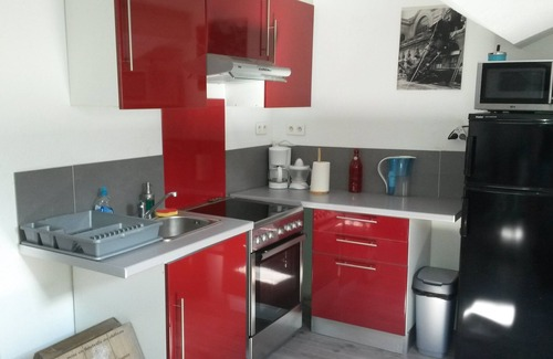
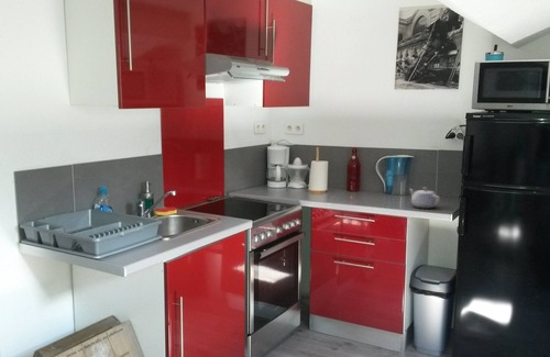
+ teapot [408,187,441,210]
